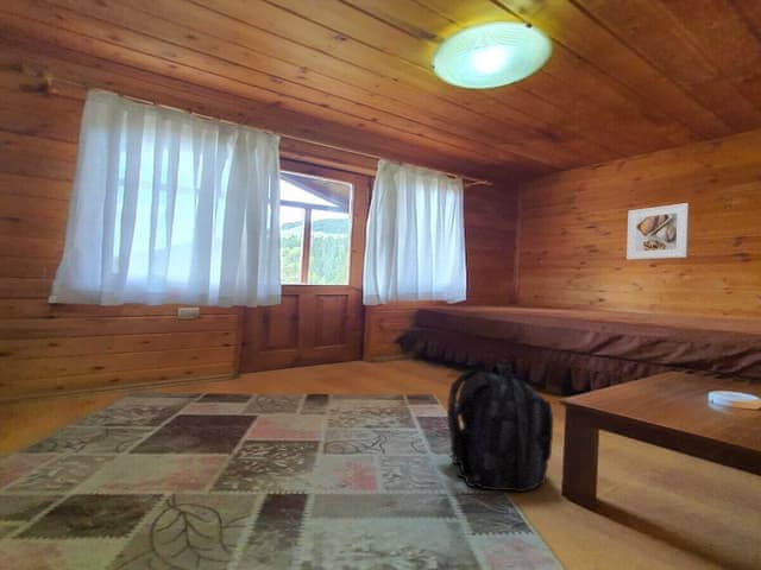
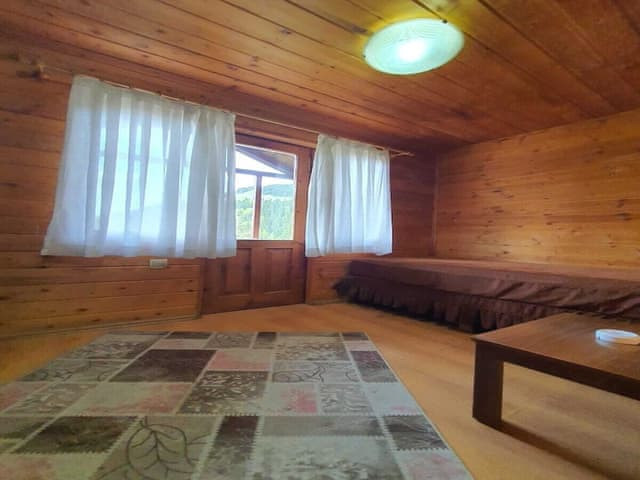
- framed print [625,202,690,261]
- backpack [446,357,554,493]
